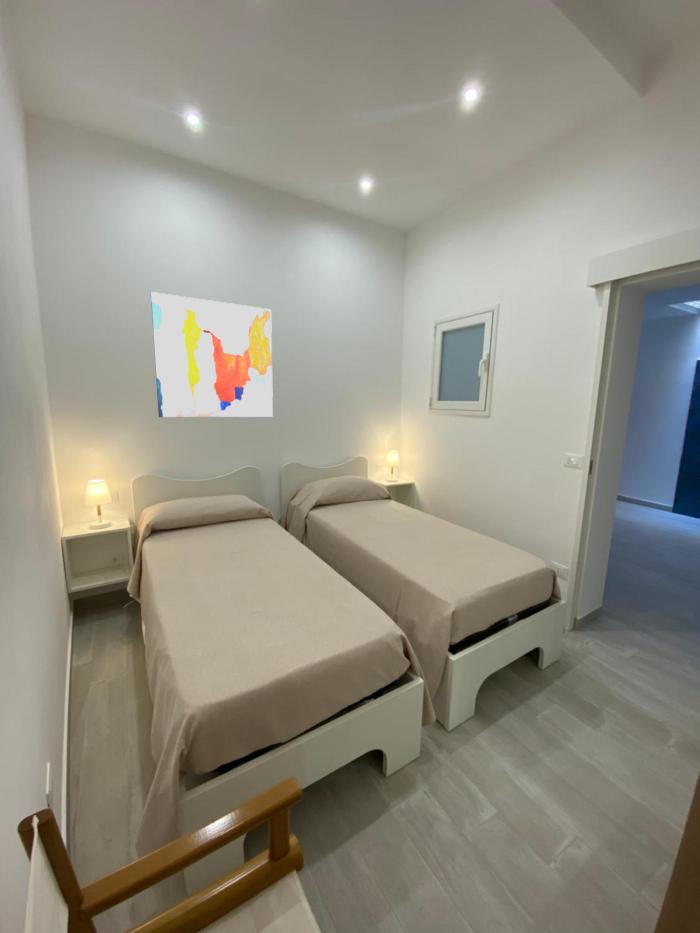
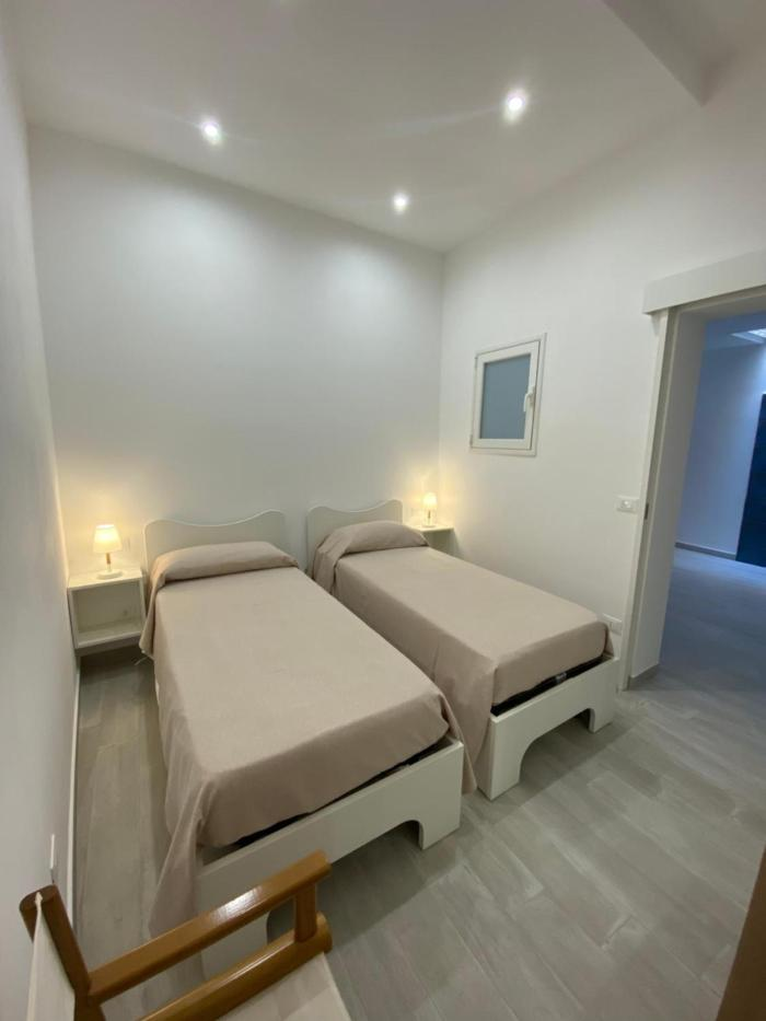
- wall art [150,291,274,418]
